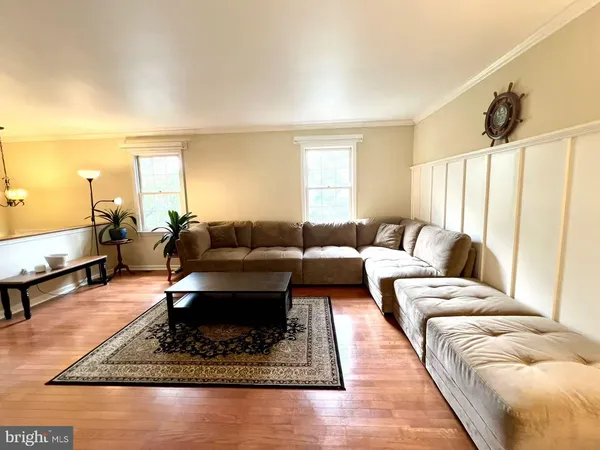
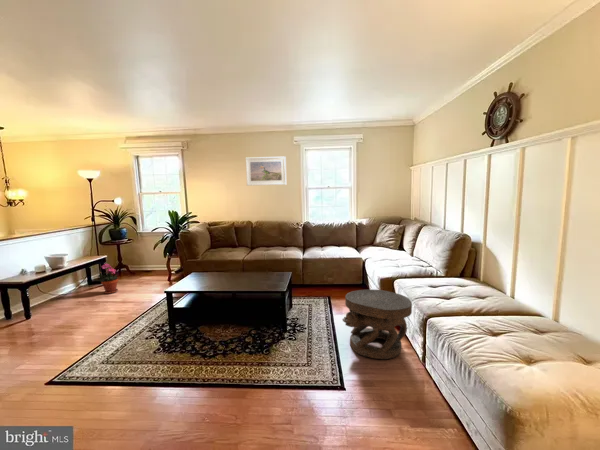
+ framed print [245,155,287,187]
+ potted plant [97,263,119,295]
+ carved stool [341,289,413,360]
